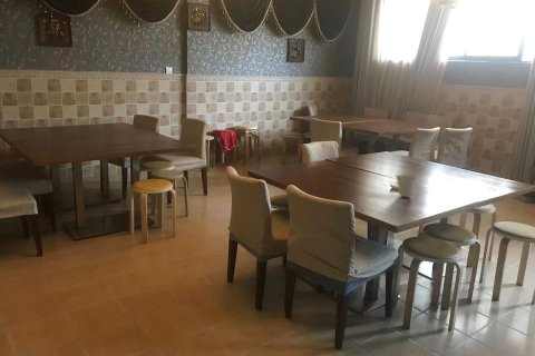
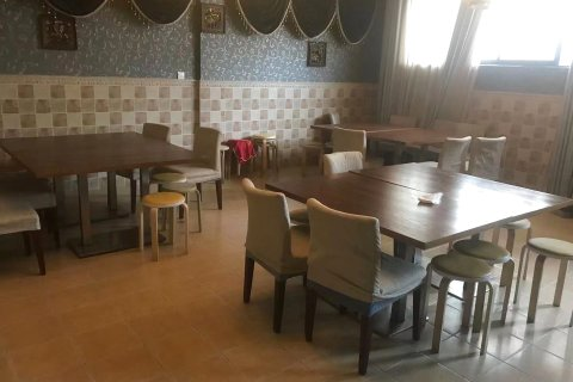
- cup [393,174,419,198]
